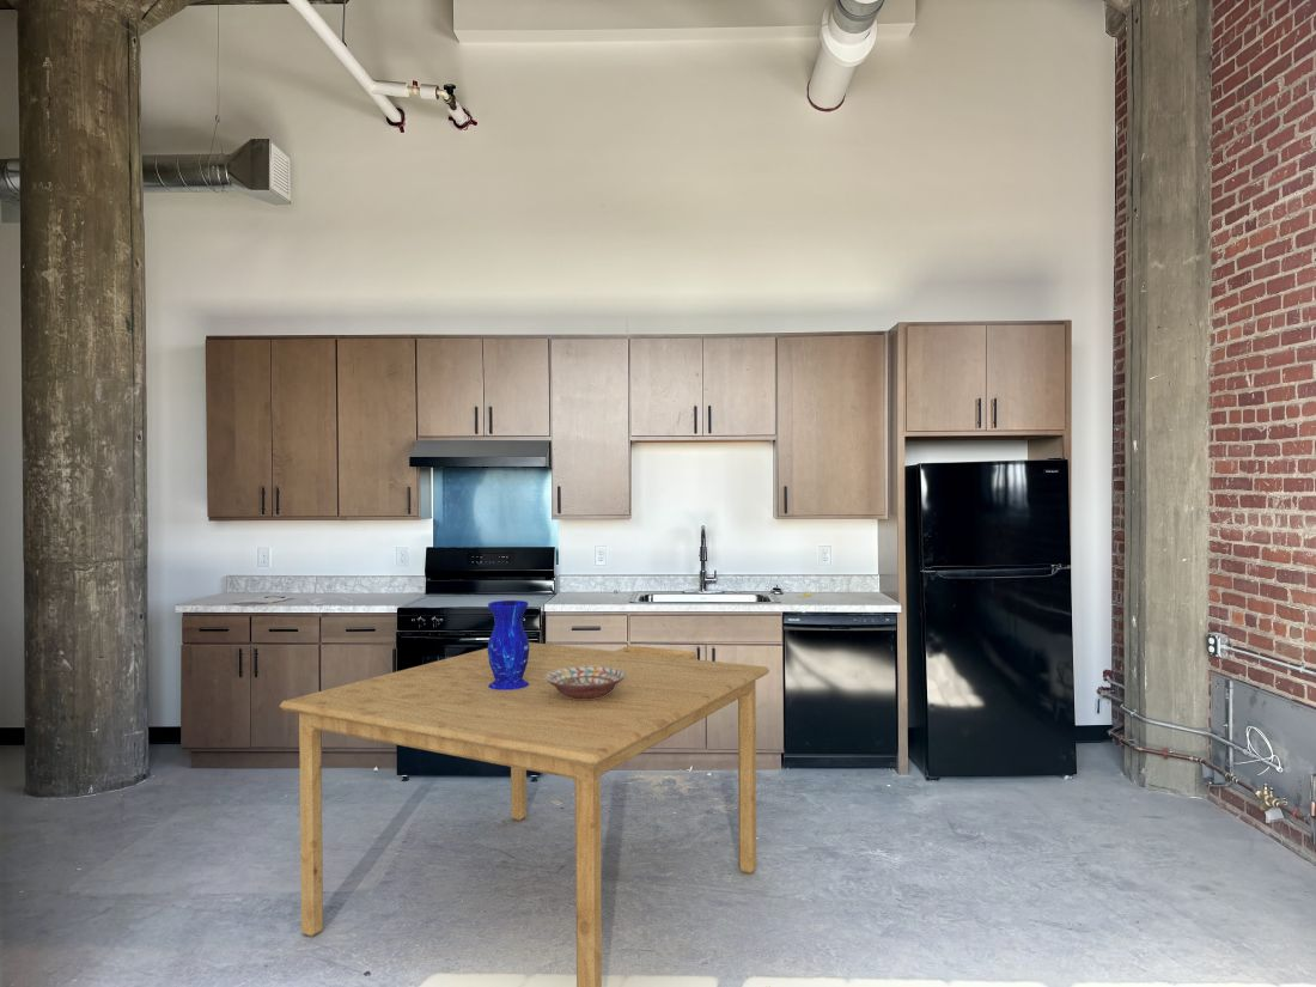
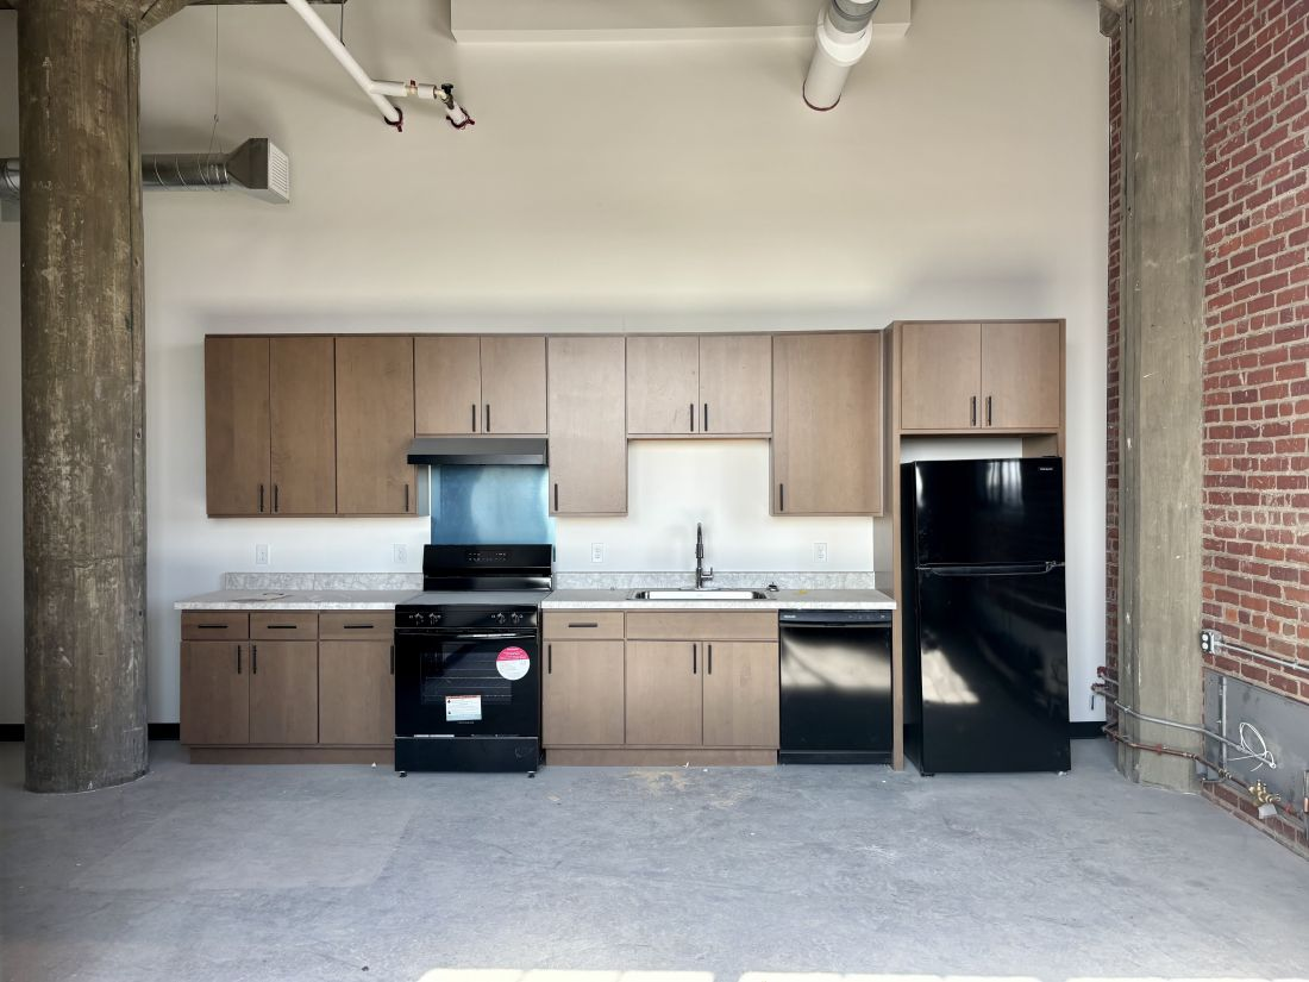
- vase [487,599,530,690]
- dining table [279,641,770,987]
- decorative bowl [544,666,626,700]
